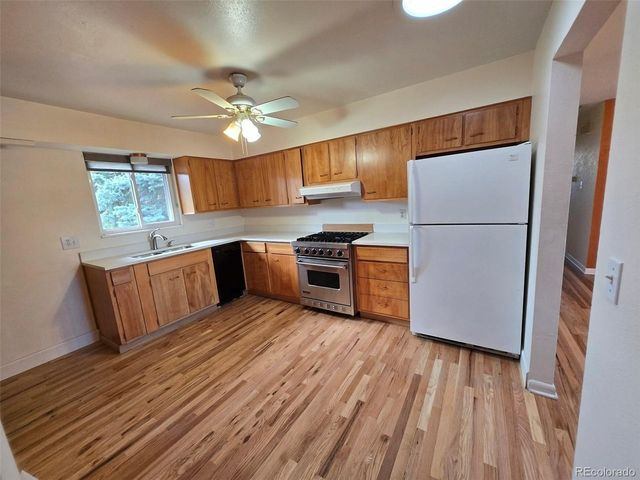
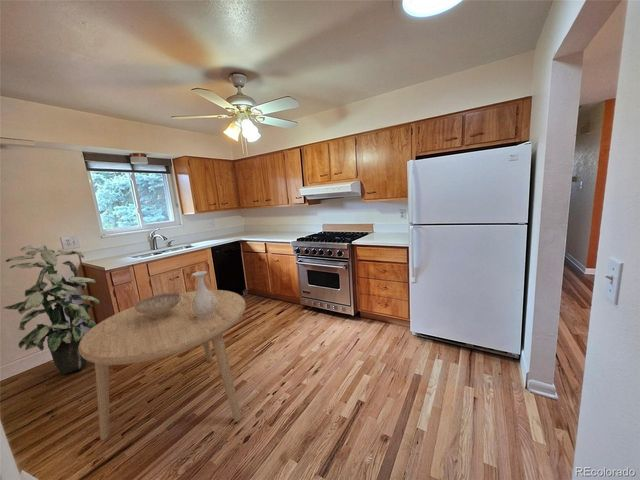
+ indoor plant [2,244,101,375]
+ decorative bowl [133,292,181,318]
+ vase [191,270,217,318]
+ dining table [79,289,247,441]
